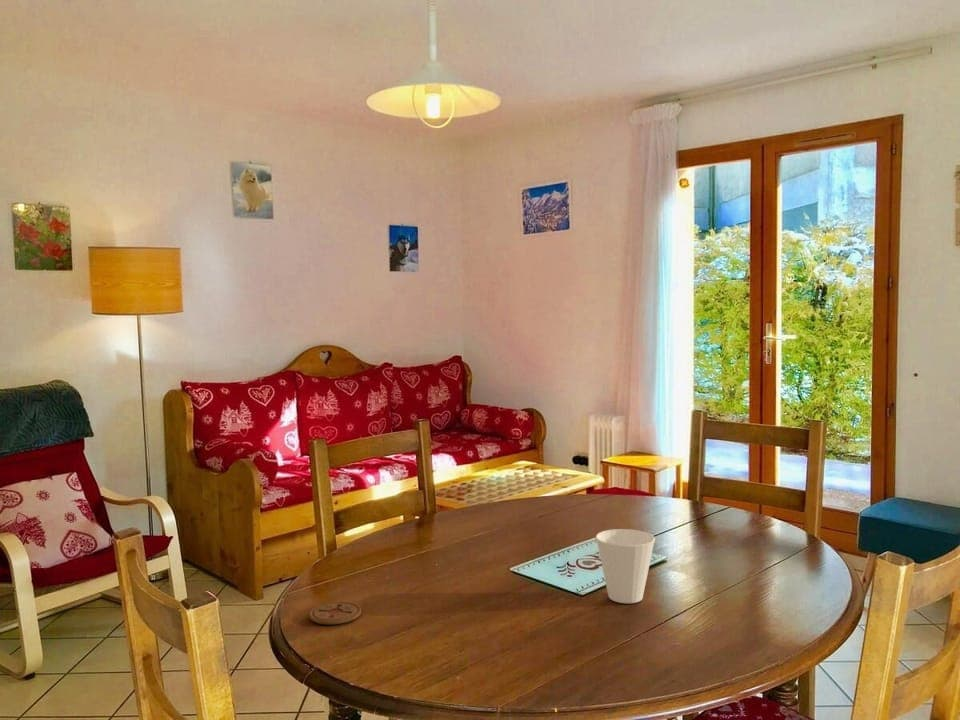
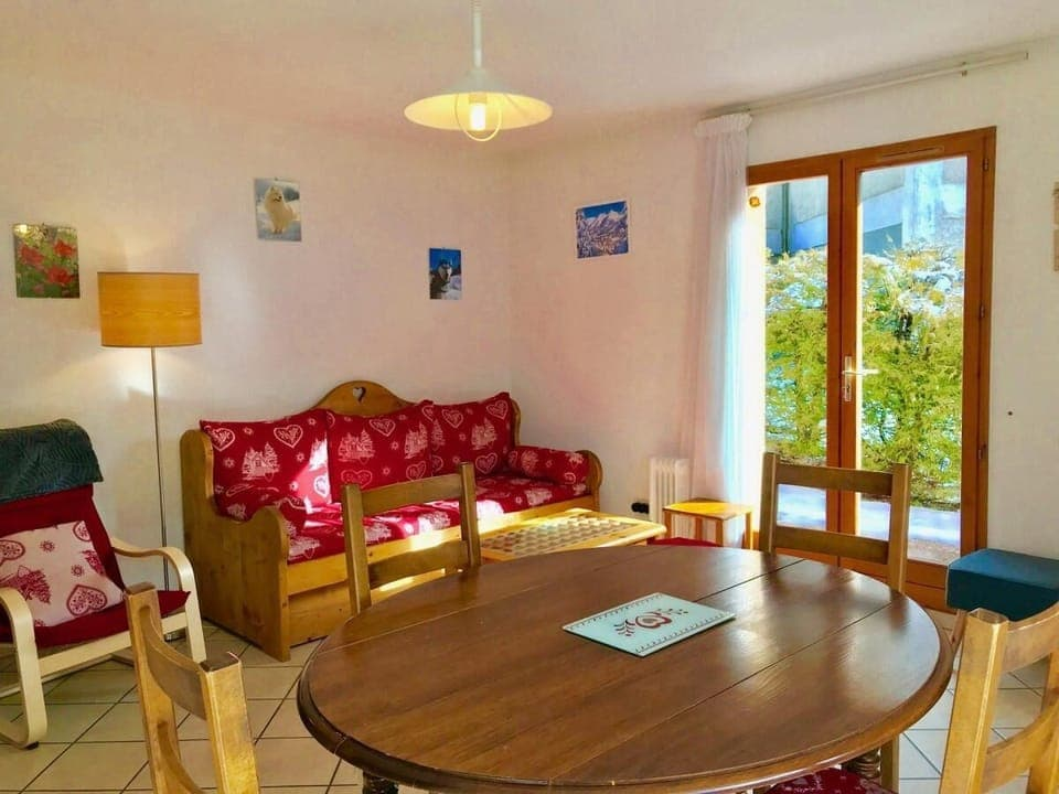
- cup [595,528,656,604]
- coaster [308,601,362,625]
